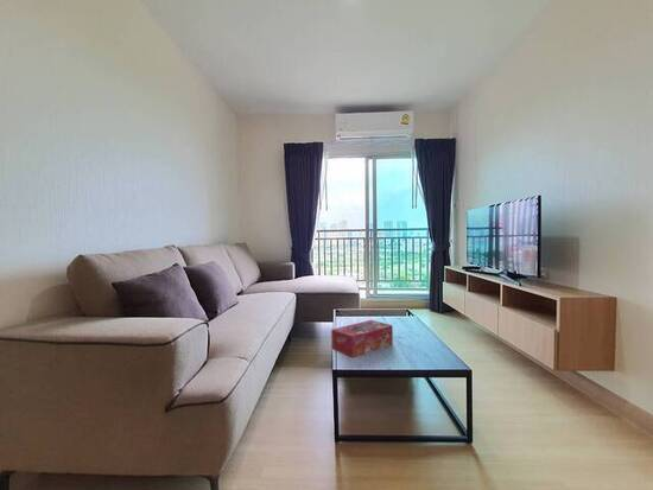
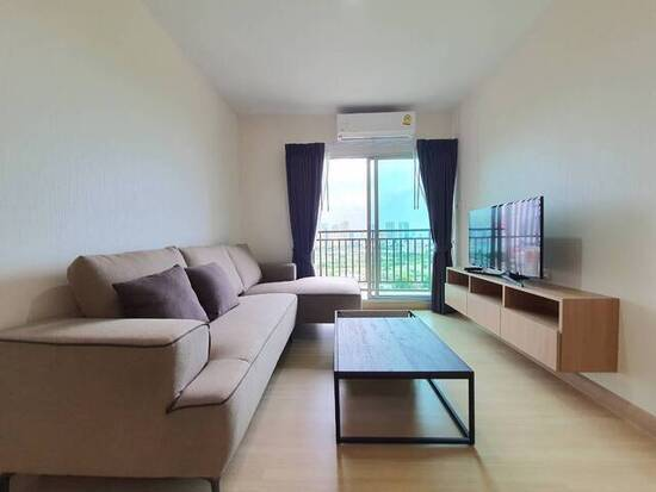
- tissue box [330,319,394,358]
